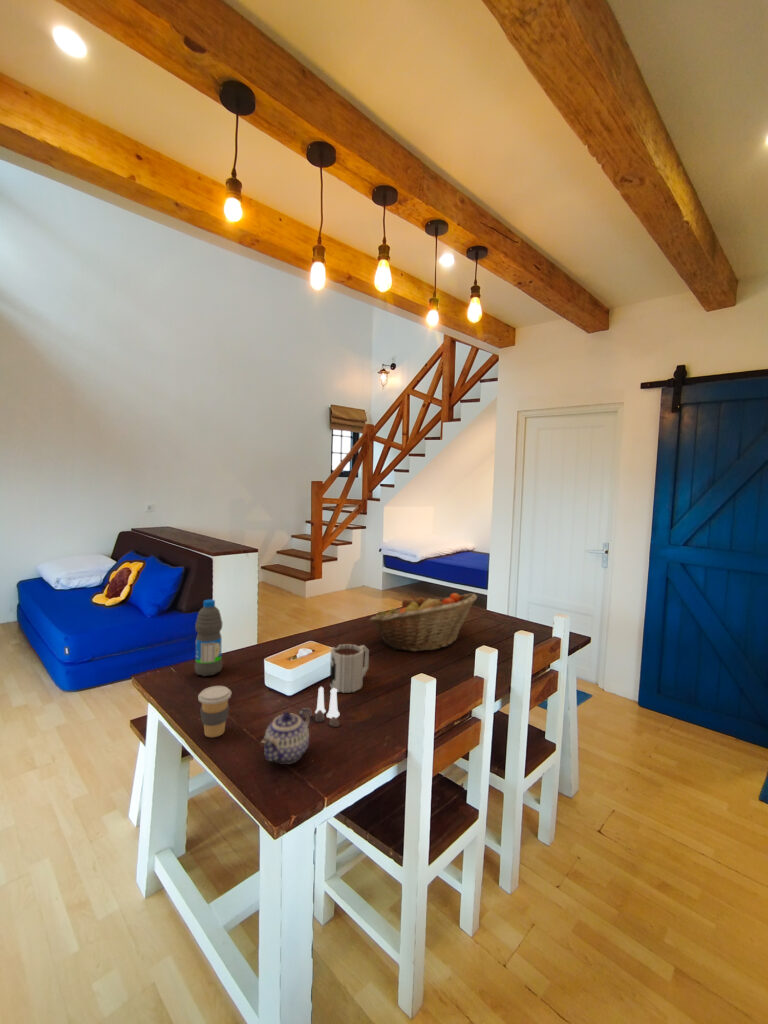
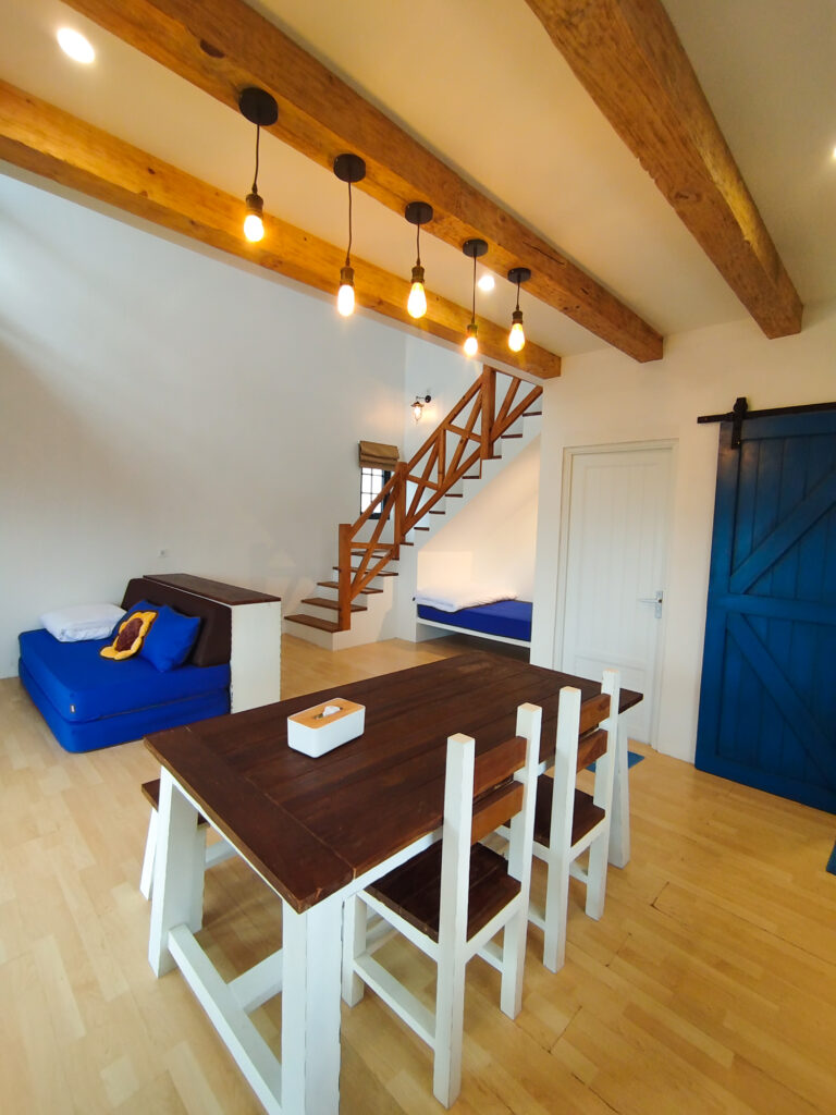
- fruit basket [368,592,478,653]
- water bottle [194,599,223,677]
- coffee cup [197,685,232,738]
- mug [329,643,370,694]
- salt and pepper shaker set [302,686,340,728]
- teapot [260,708,311,765]
